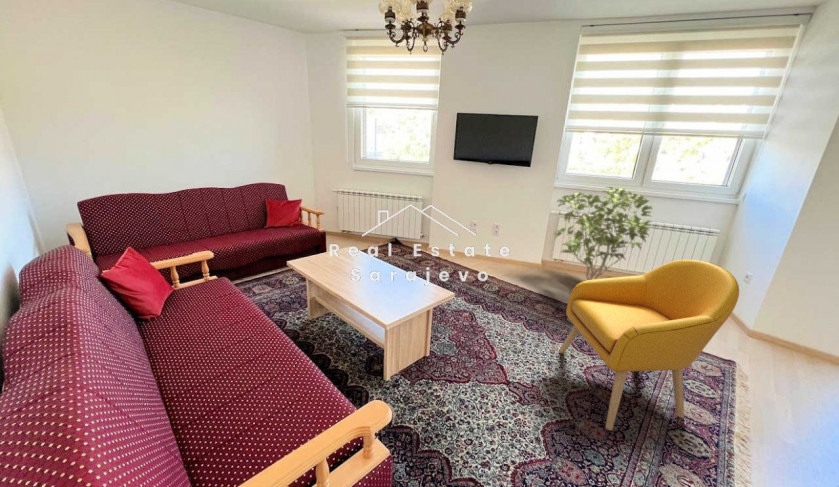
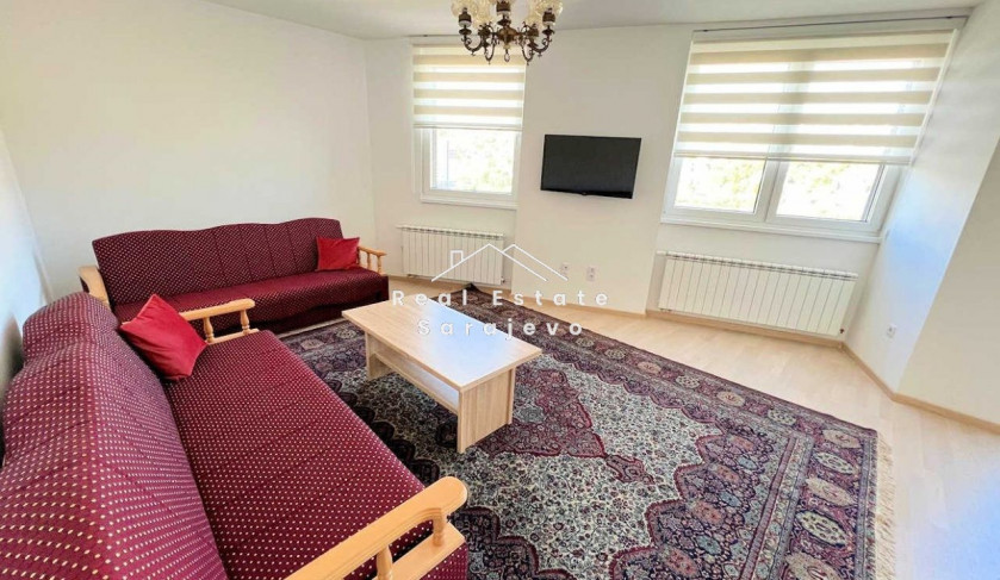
- shrub [554,185,653,281]
- armchair [558,259,740,431]
